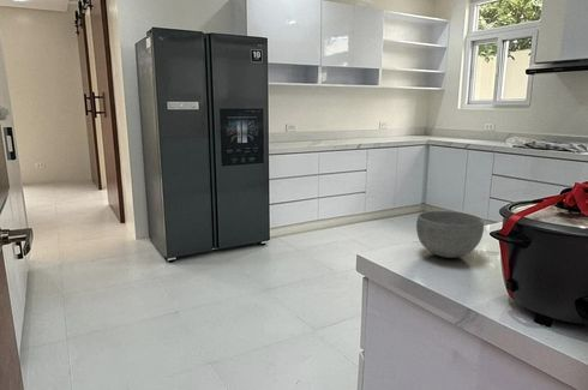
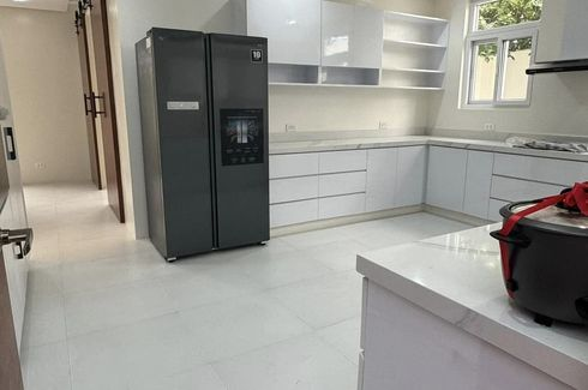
- bowl [415,210,485,259]
